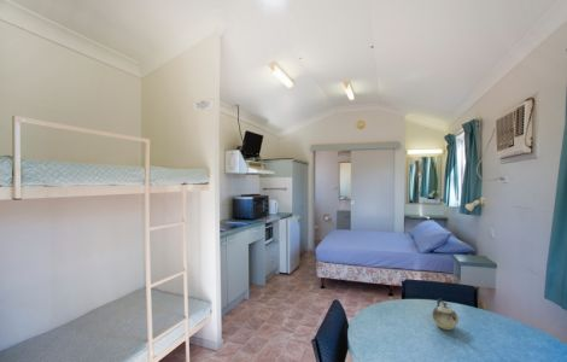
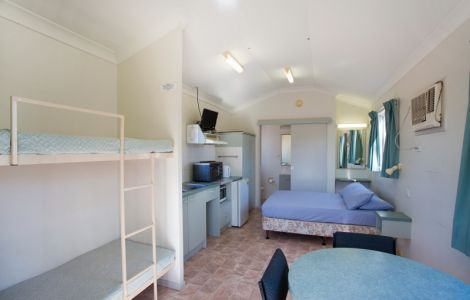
- teapot [431,298,460,331]
